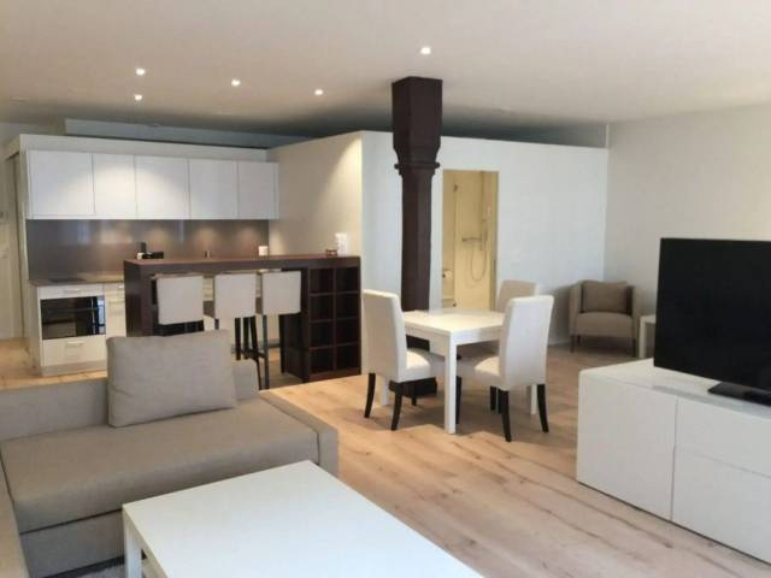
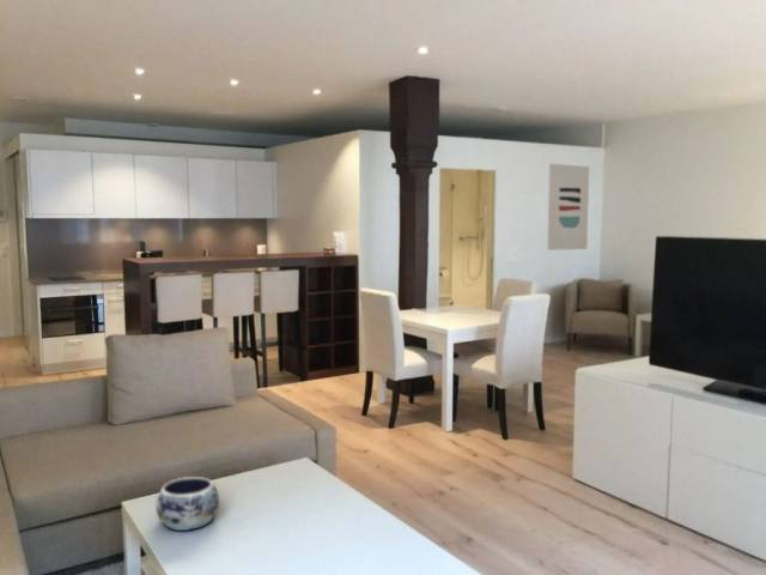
+ wall art [546,163,590,252]
+ decorative bowl [154,476,220,532]
